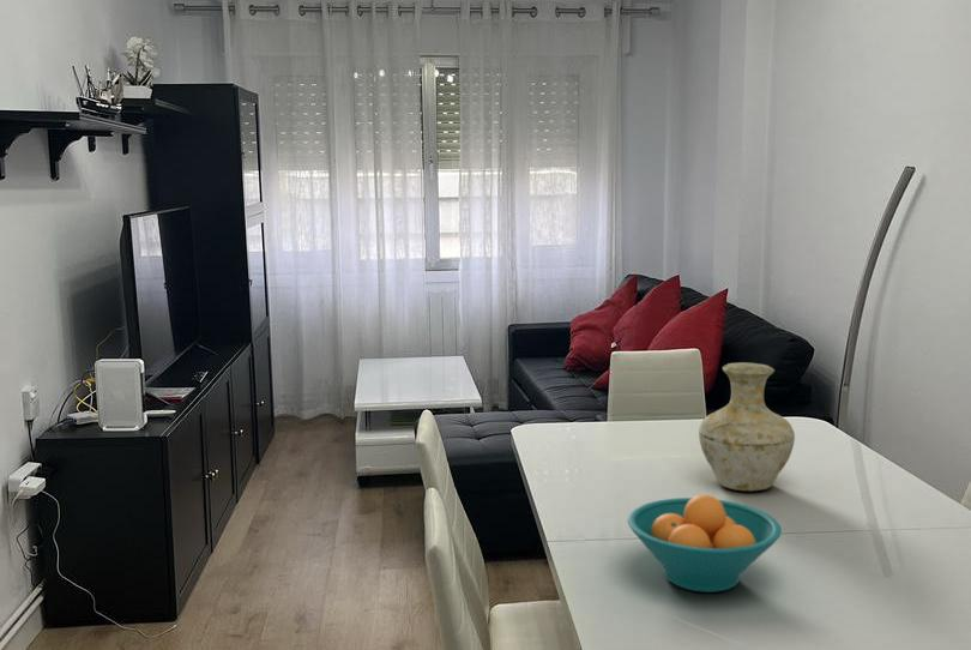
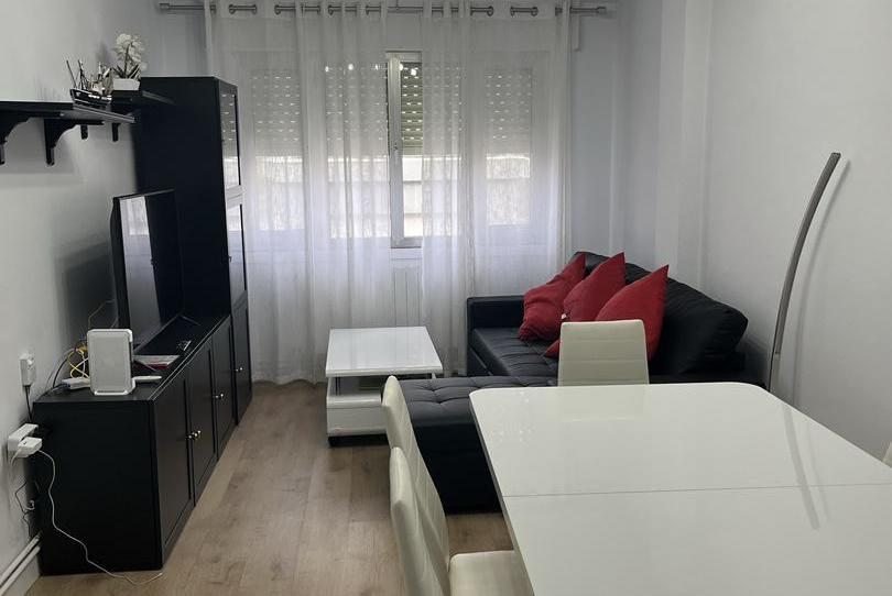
- vase [698,361,796,492]
- fruit bowl [627,494,783,594]
